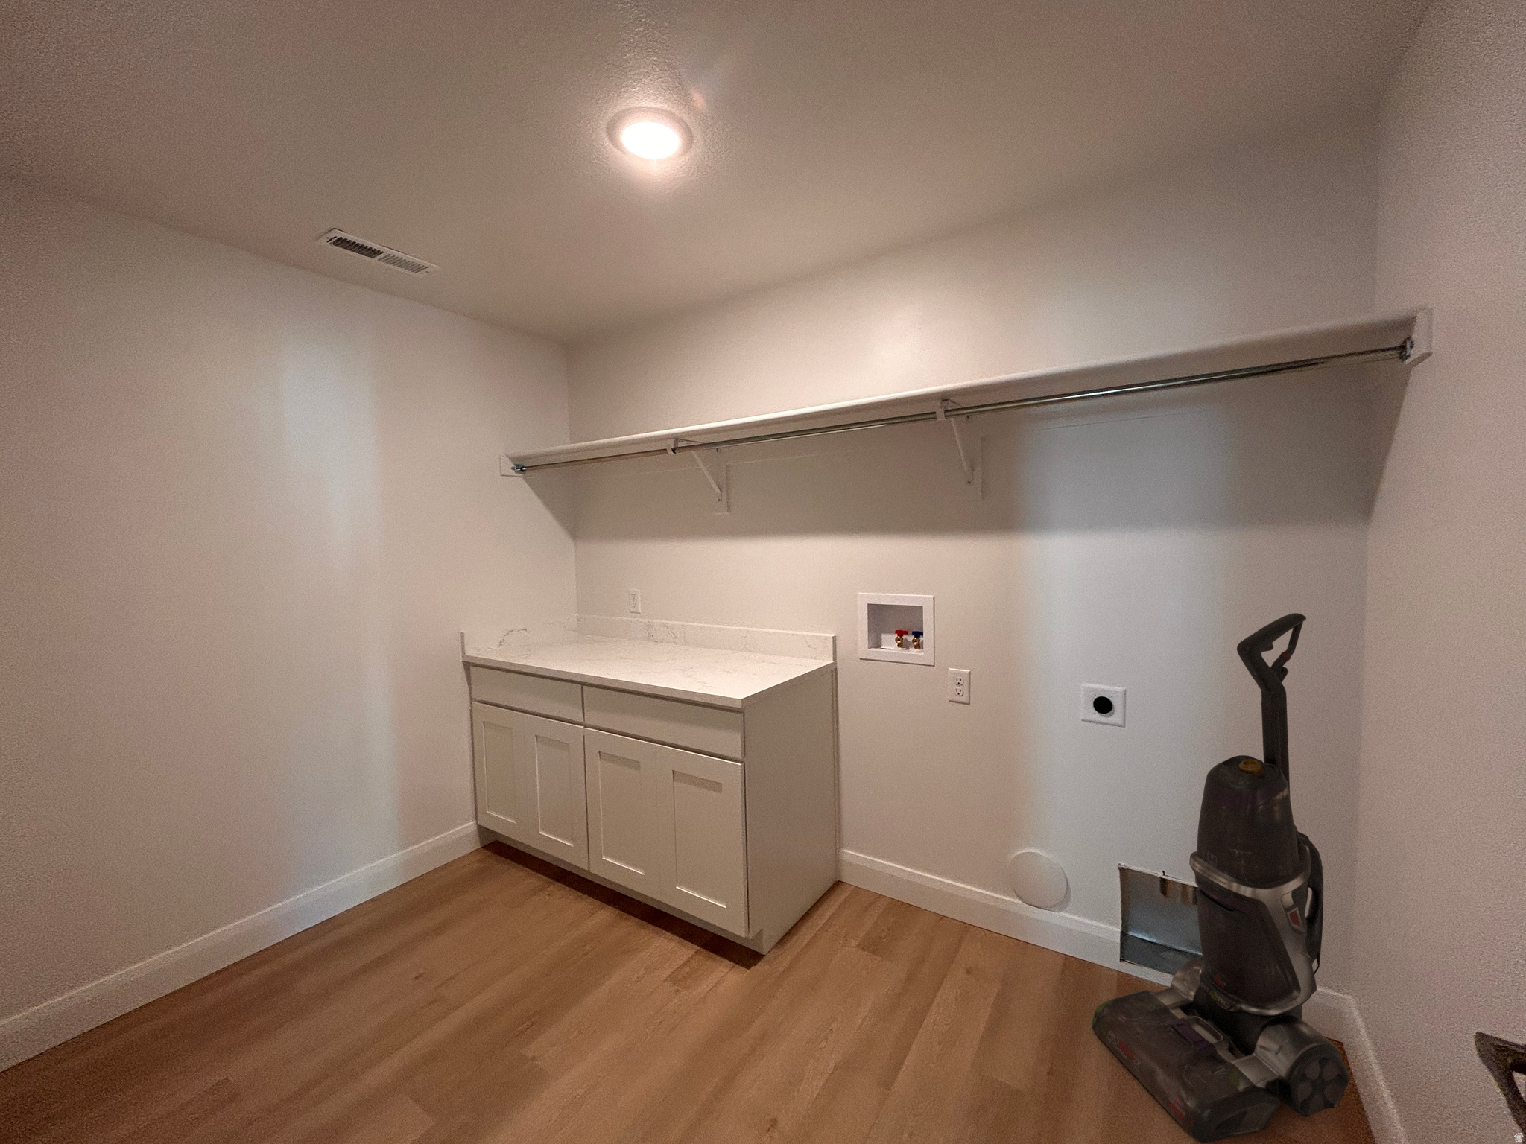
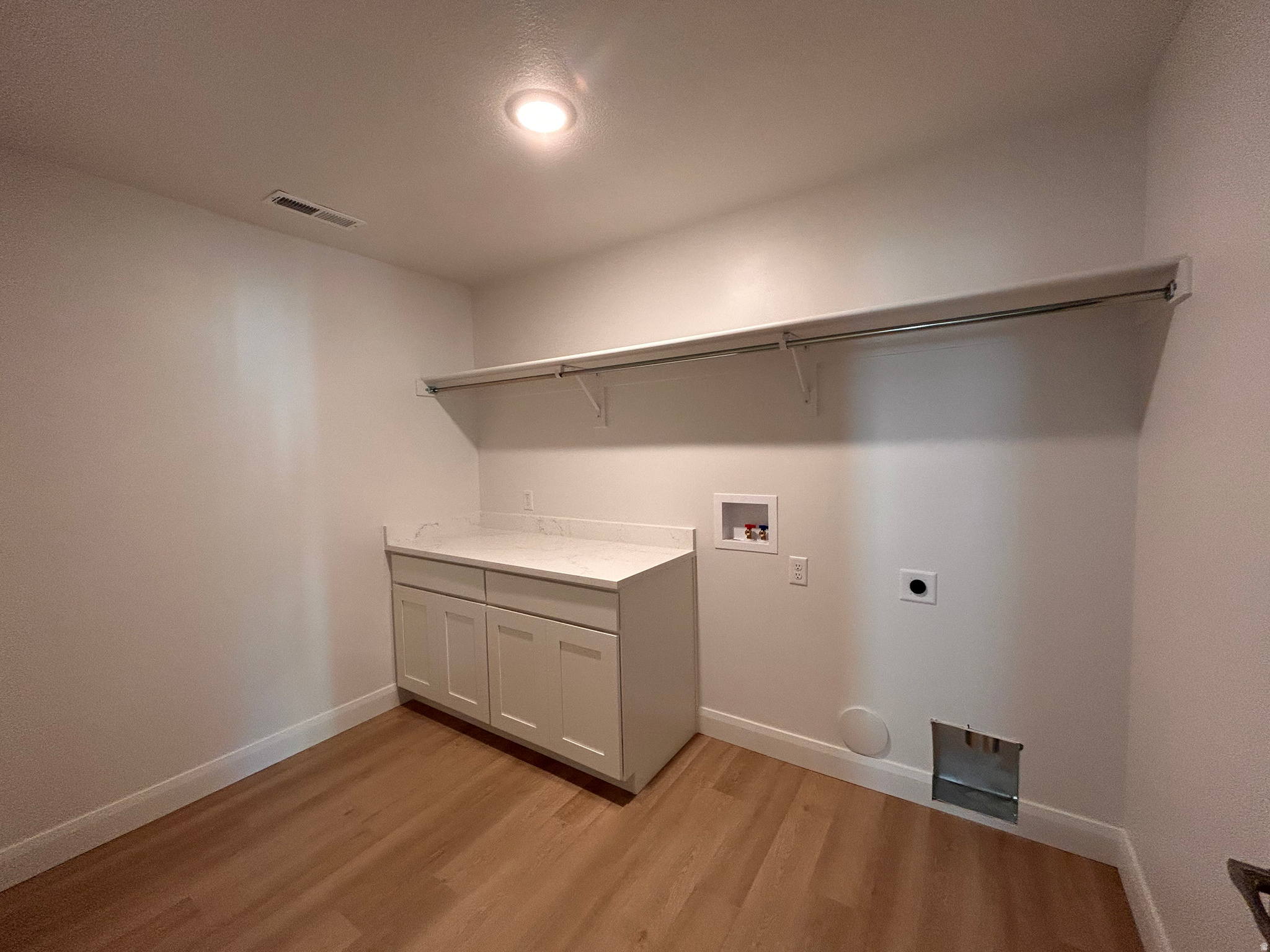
- vacuum cleaner [1091,612,1351,1143]
